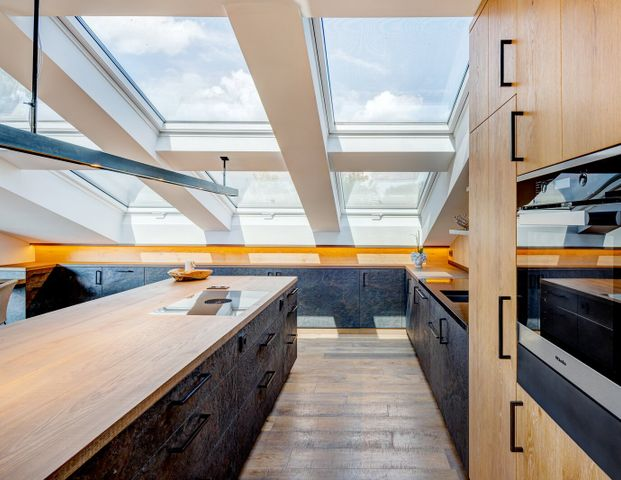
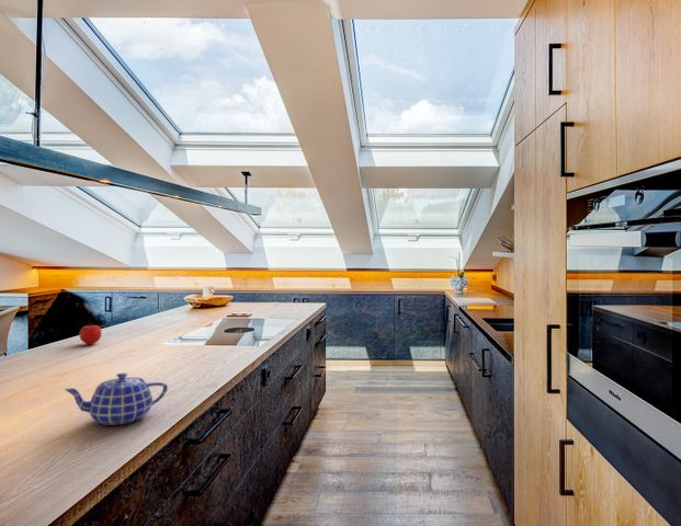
+ teapot [63,371,169,426]
+ fruit [79,322,103,345]
